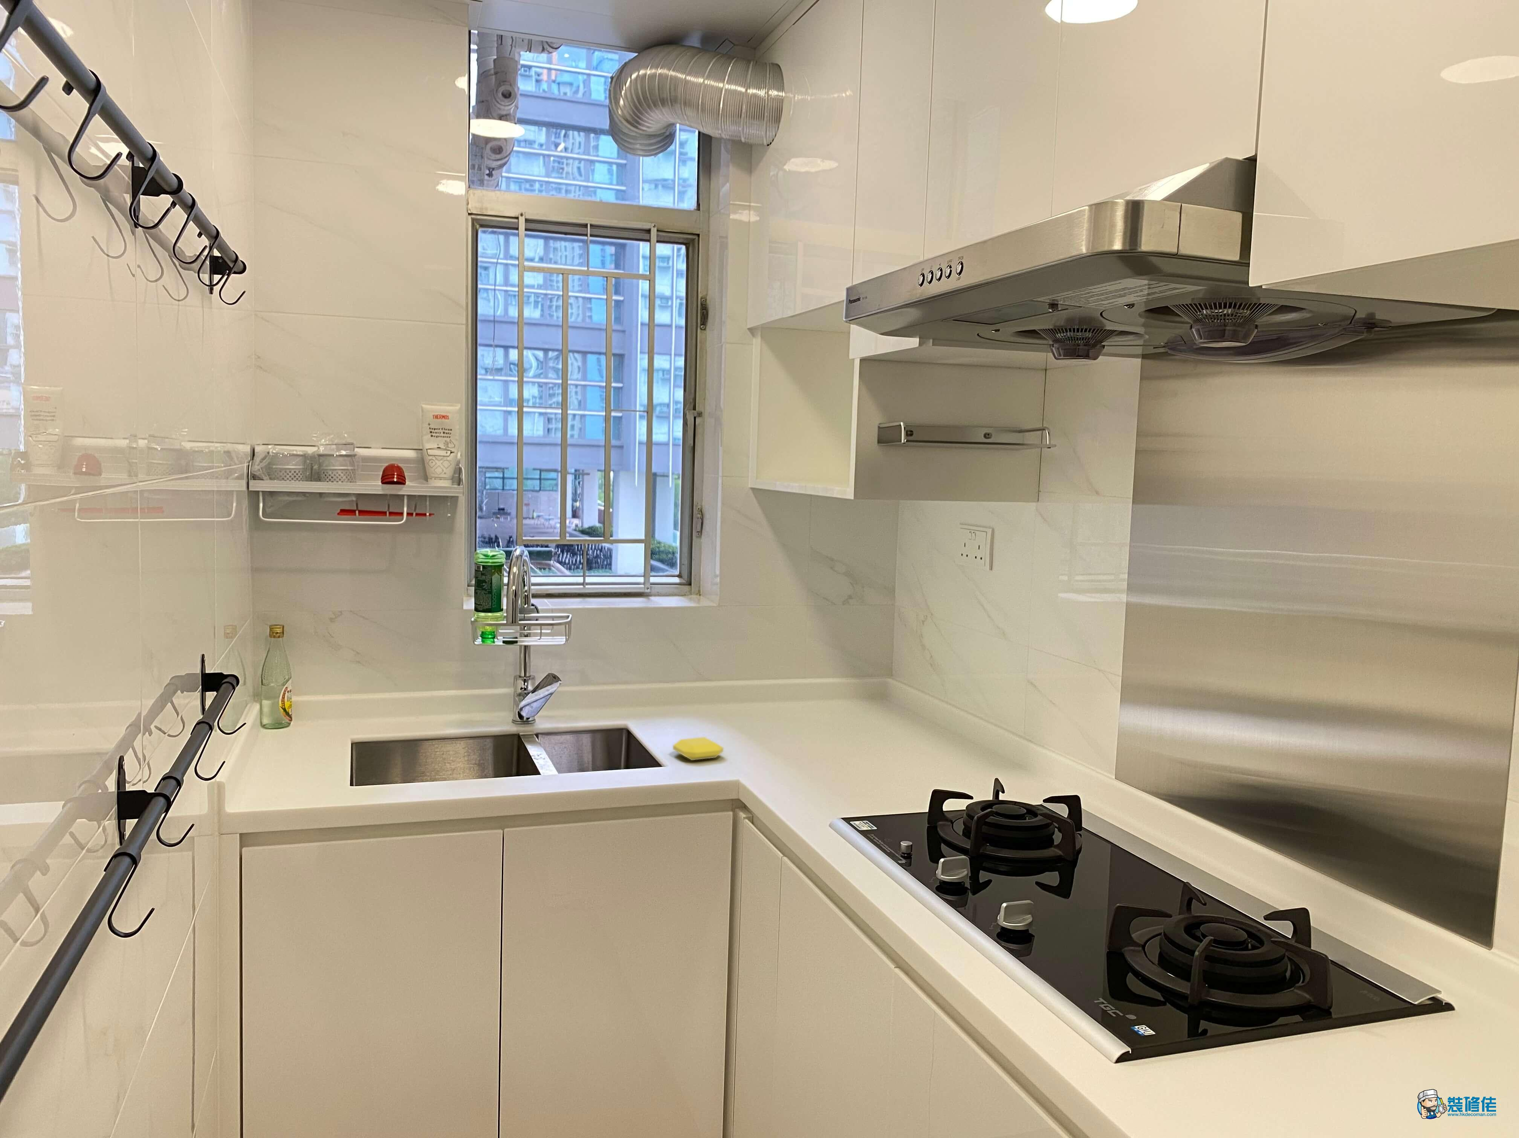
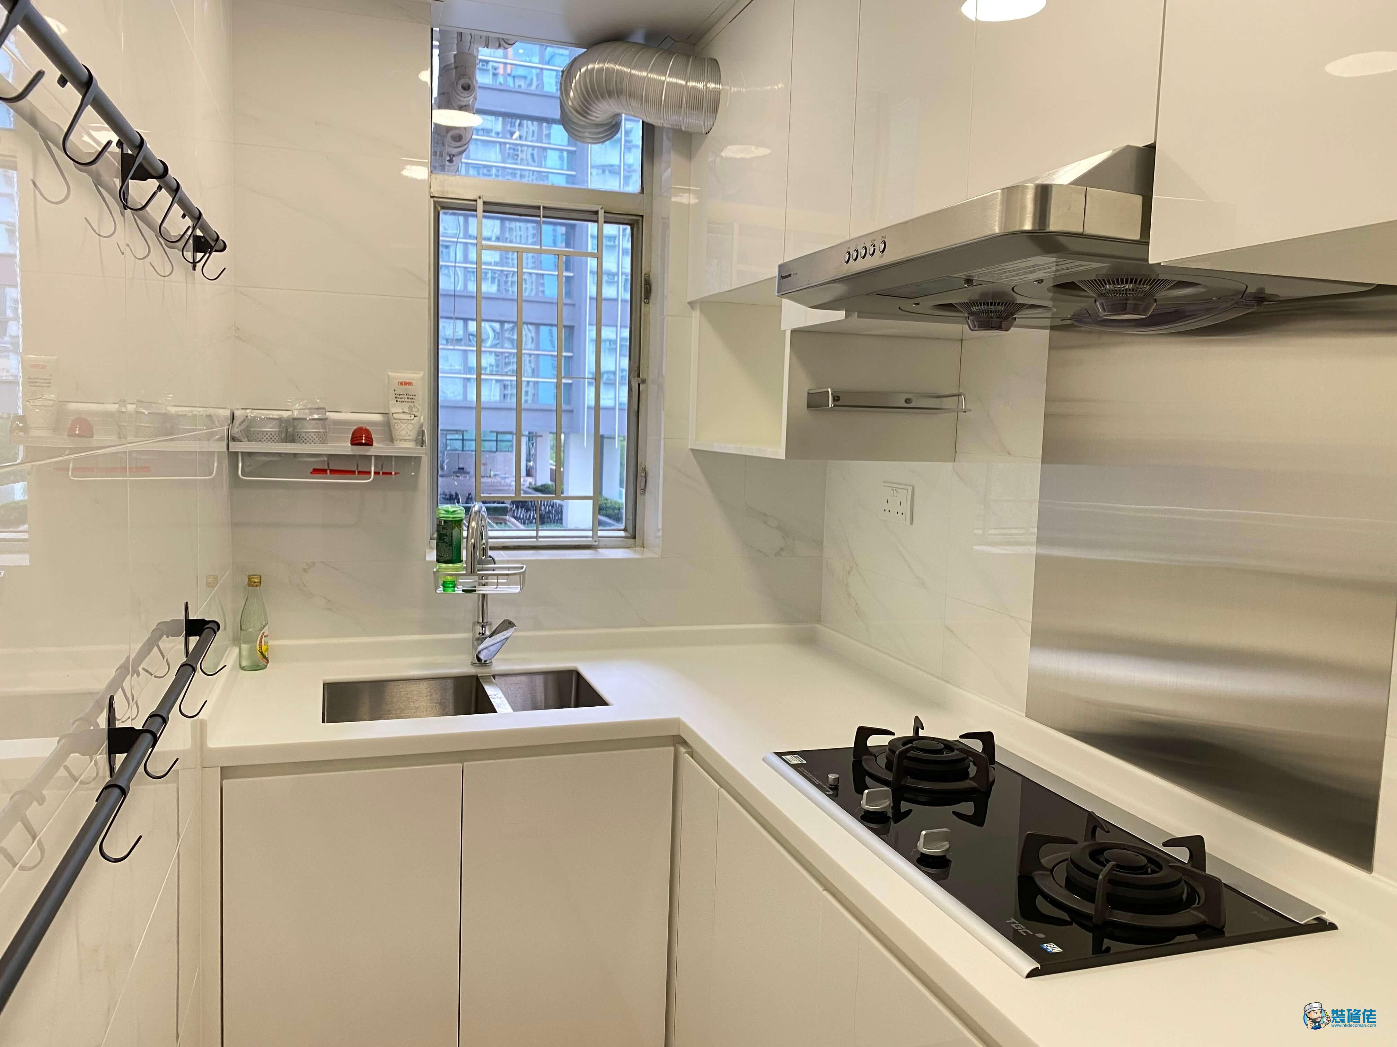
- soap bar [672,736,724,761]
